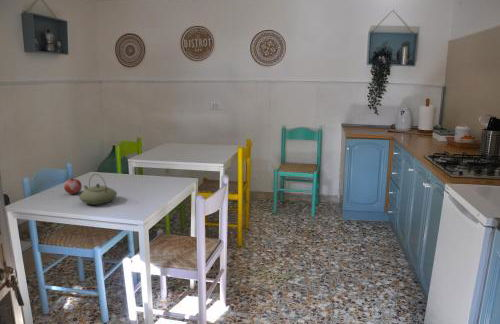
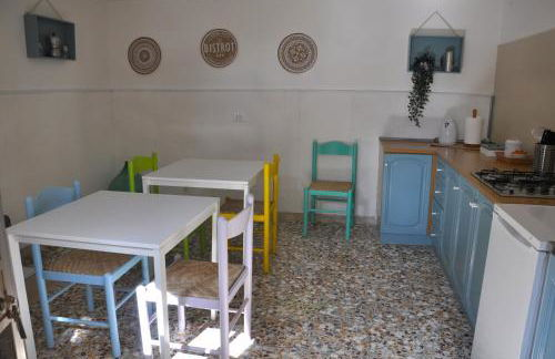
- fruit [63,176,83,195]
- teapot [78,173,118,206]
